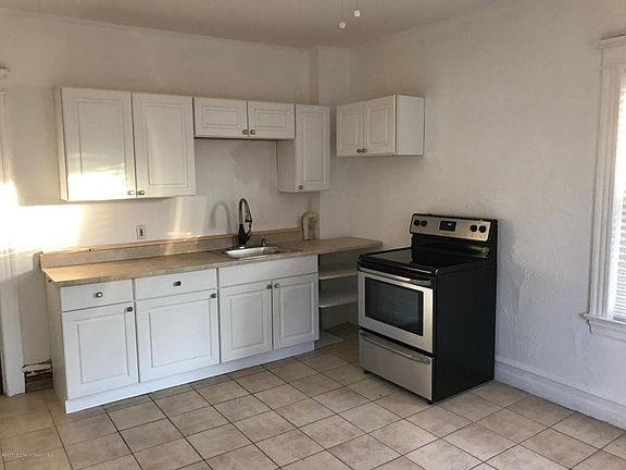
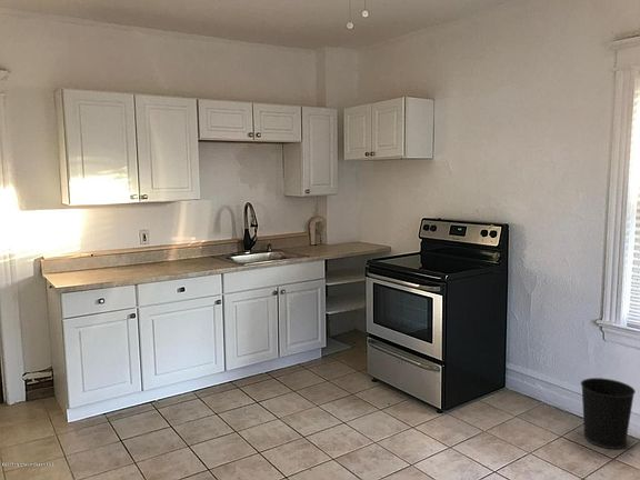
+ wastebasket [580,377,637,450]
